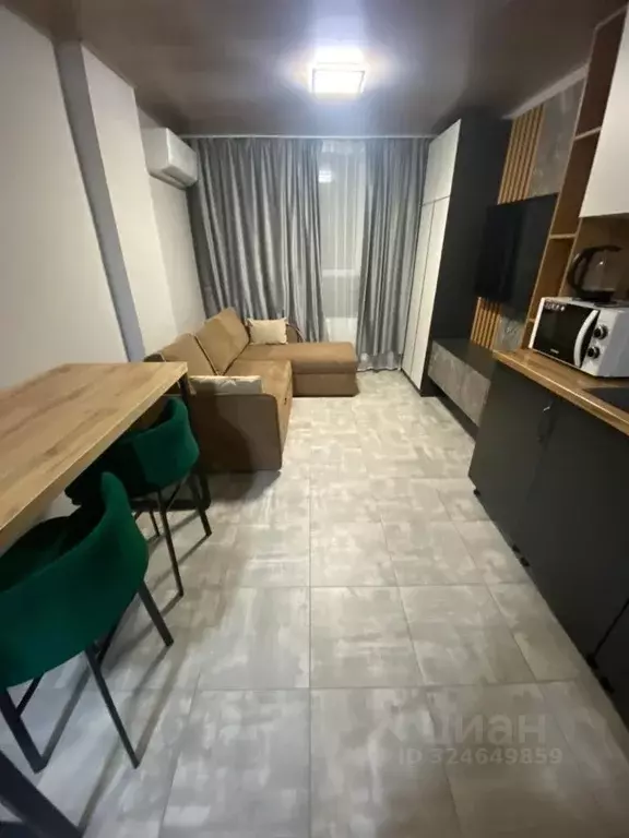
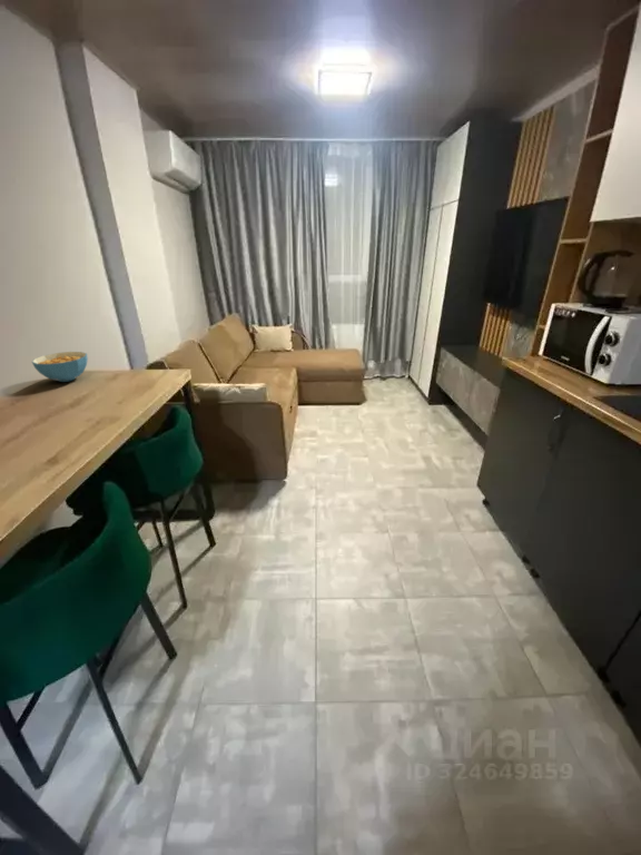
+ cereal bowl [31,351,89,383]
